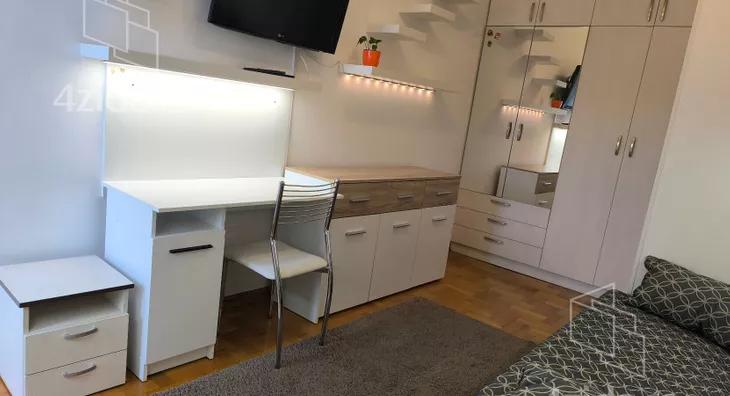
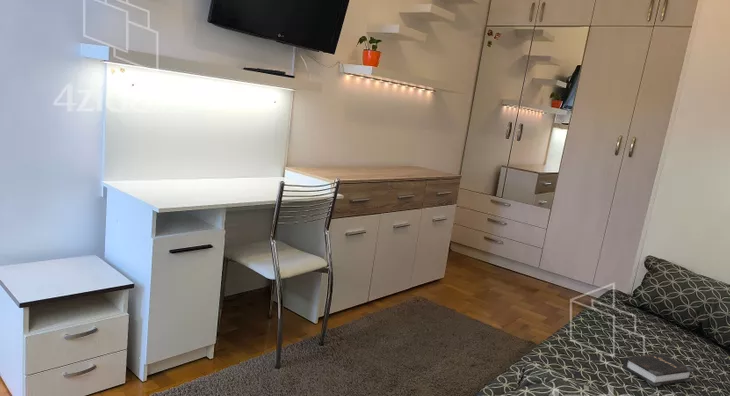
+ hardback book [622,353,694,387]
